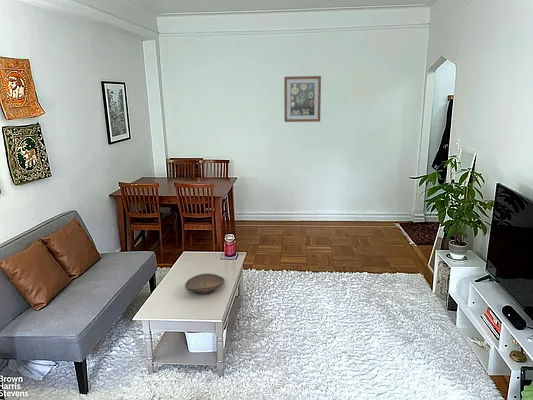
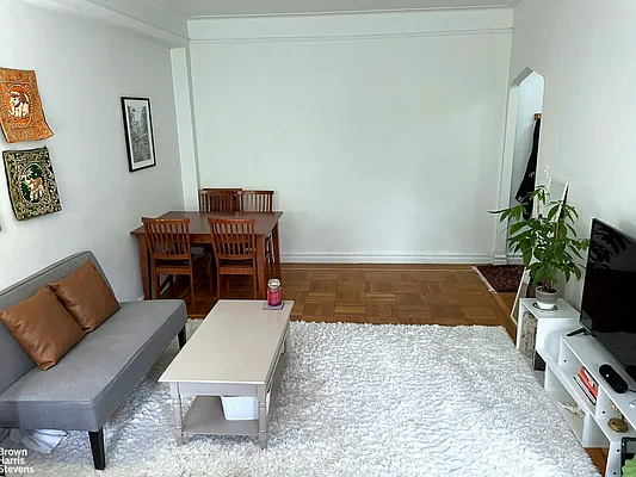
- wall art [283,75,322,123]
- decorative bowl [184,273,226,295]
